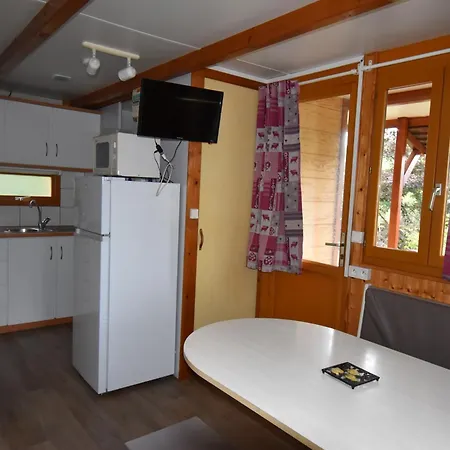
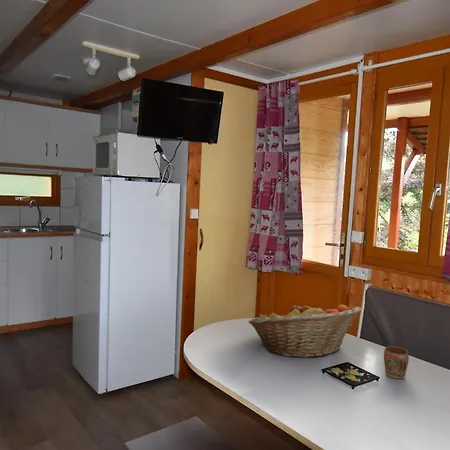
+ mug [383,345,410,380]
+ fruit basket [248,302,362,359]
